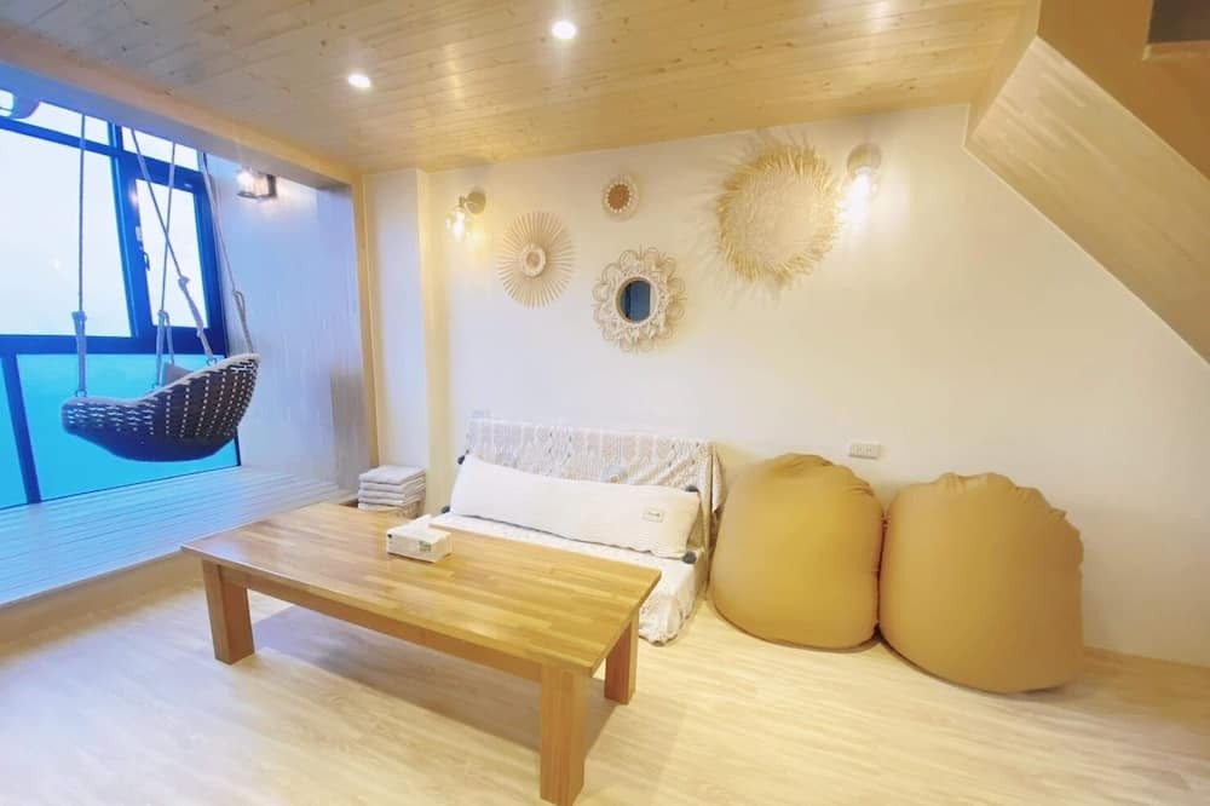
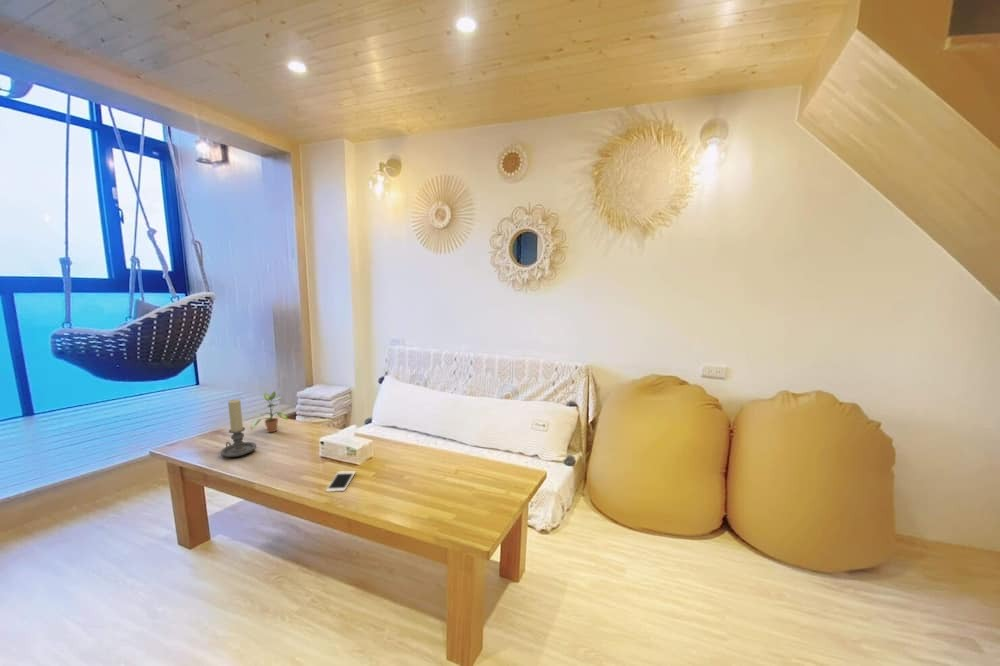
+ candle holder [220,398,257,458]
+ cell phone [325,470,356,493]
+ potted plant [250,390,289,433]
